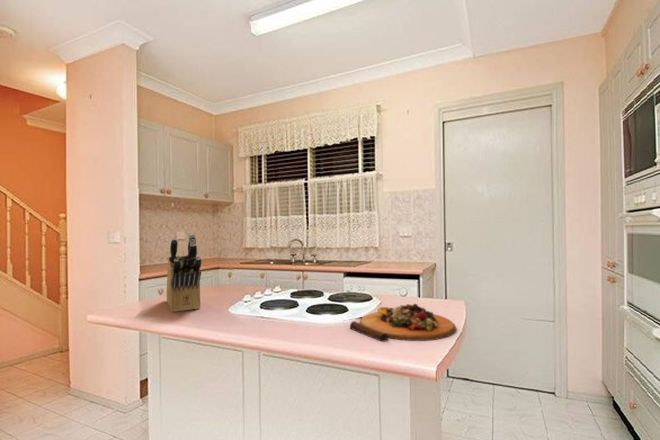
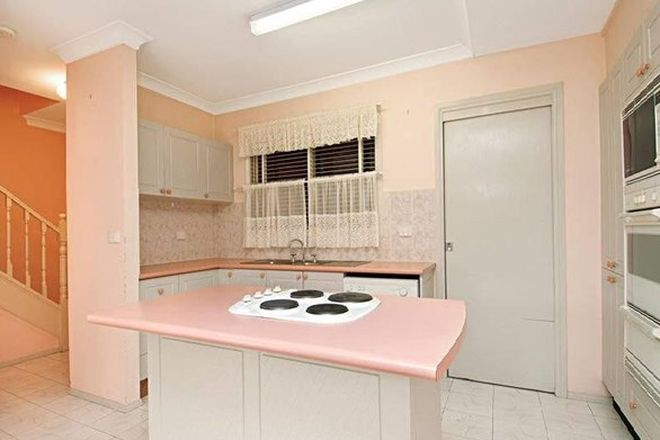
- knife block [165,234,202,313]
- cutting board [349,303,457,342]
